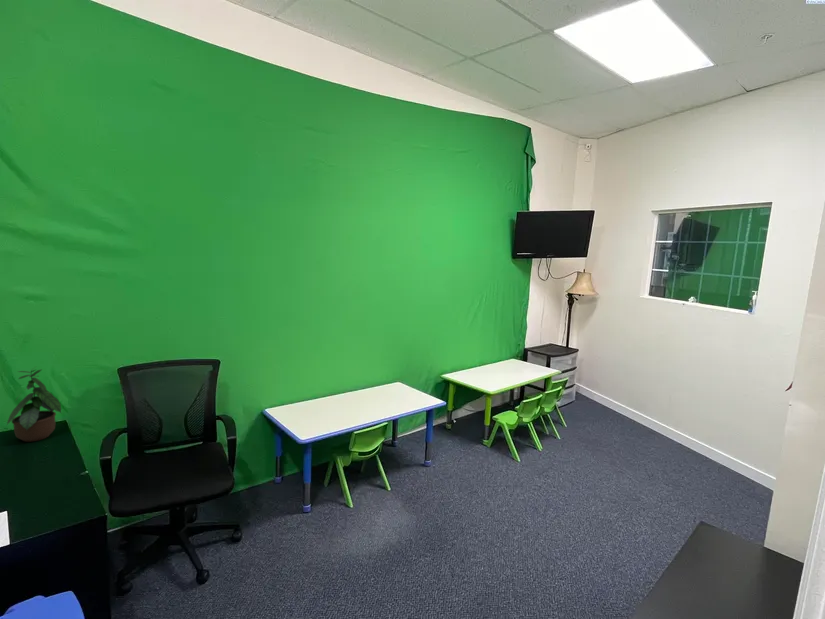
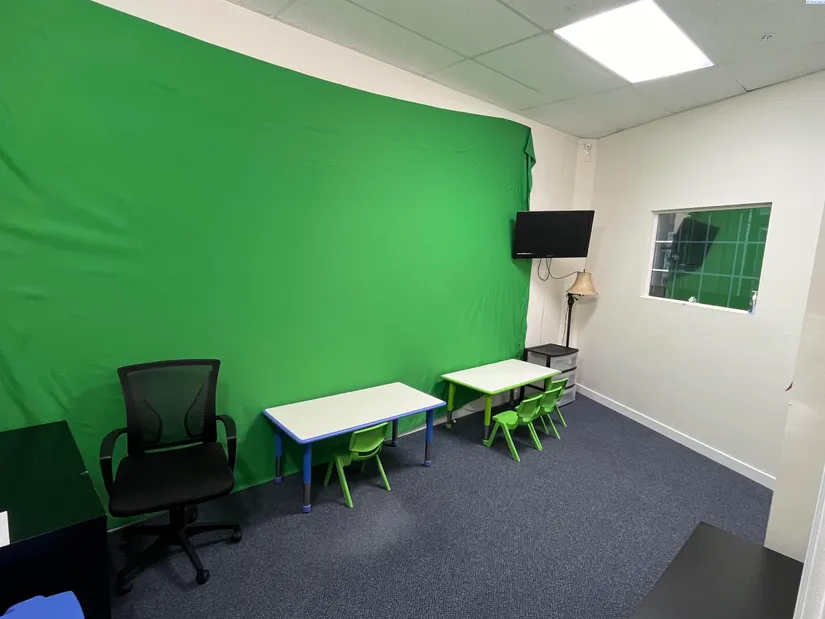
- potted plant [5,366,63,443]
